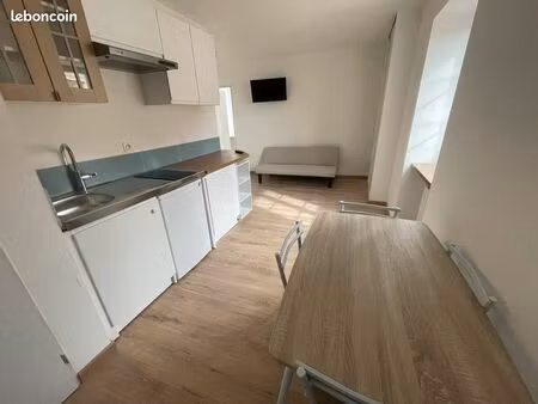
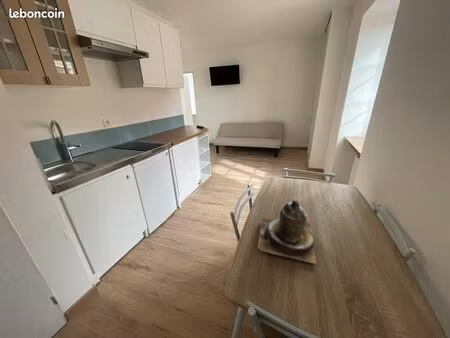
+ teapot [257,199,318,265]
